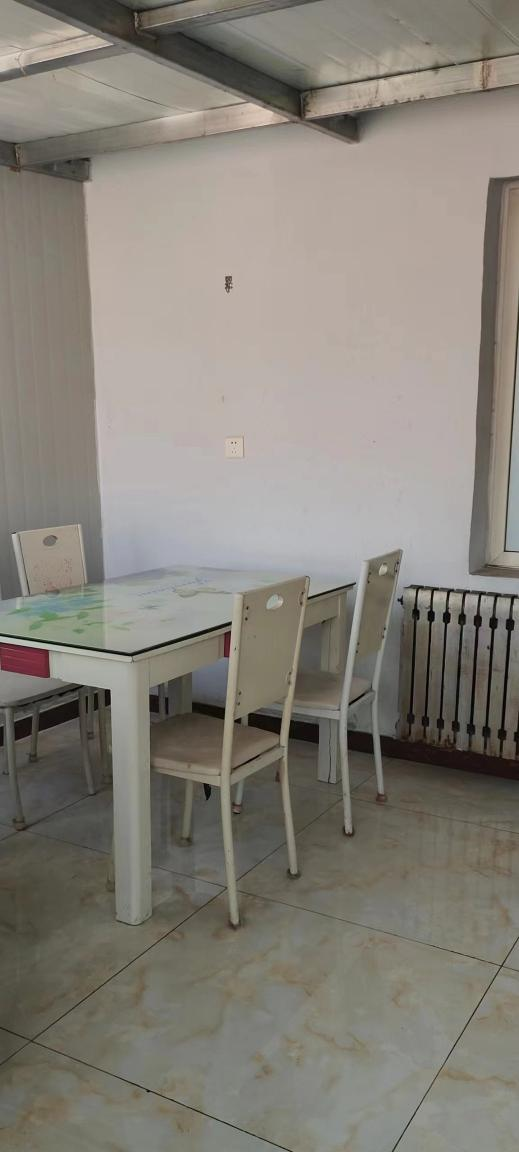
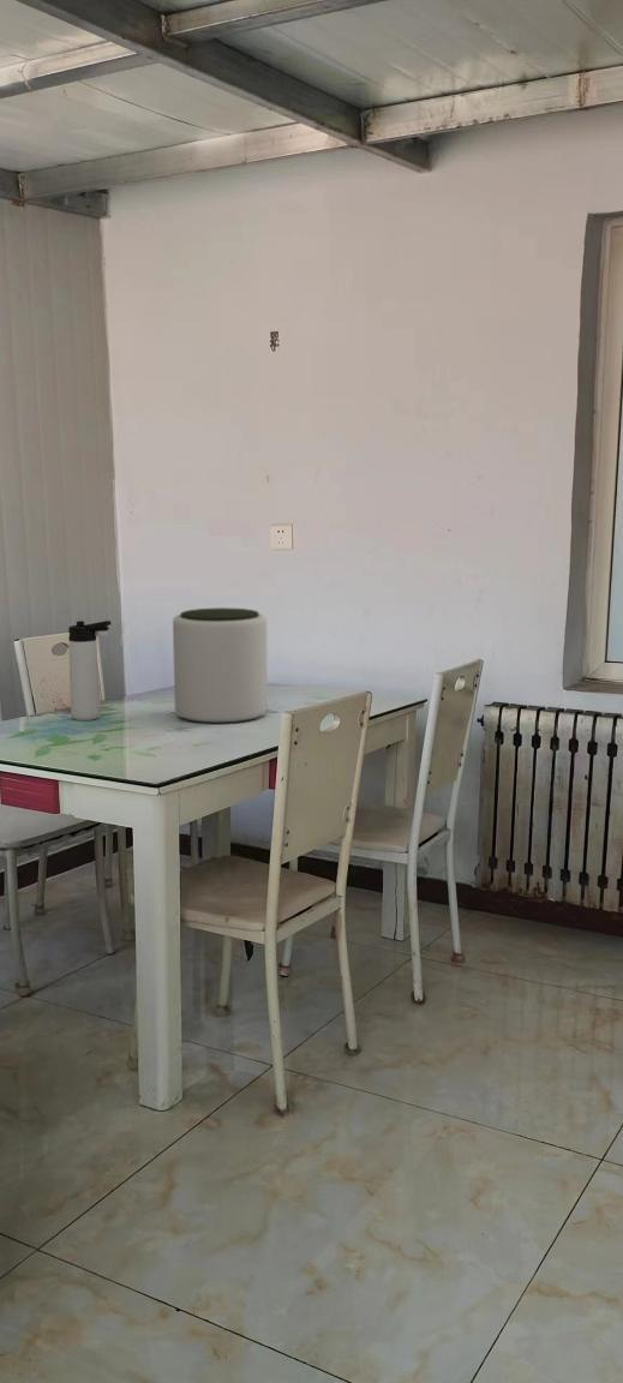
+ plant pot [172,606,269,724]
+ thermos bottle [67,619,113,722]
